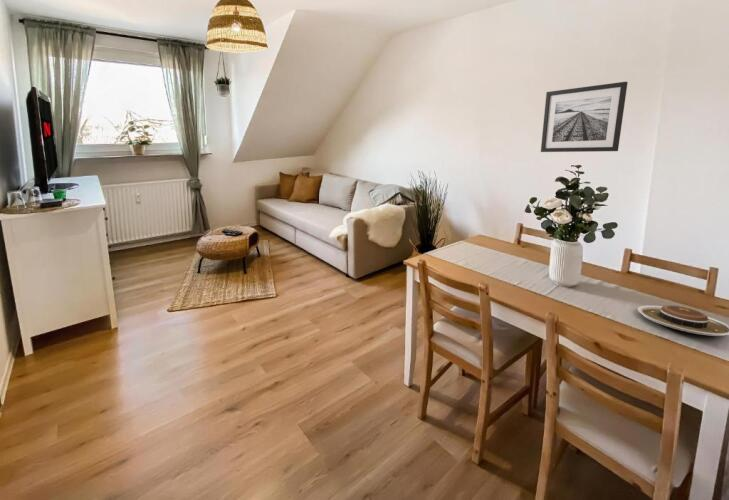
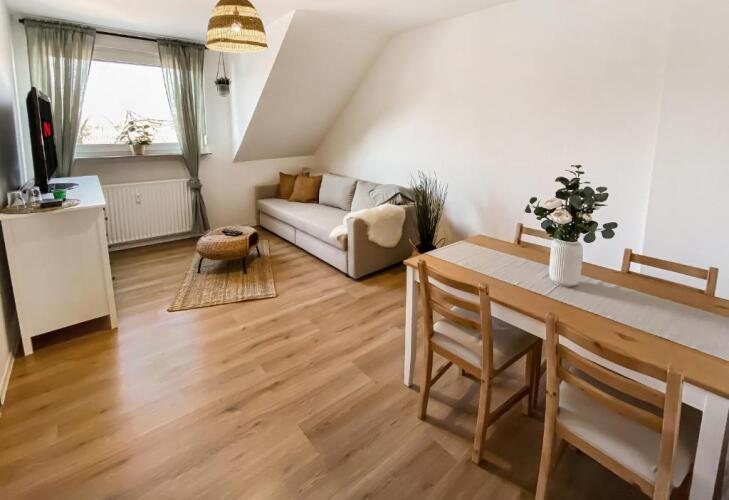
- plate [637,305,729,337]
- wall art [540,81,629,153]
